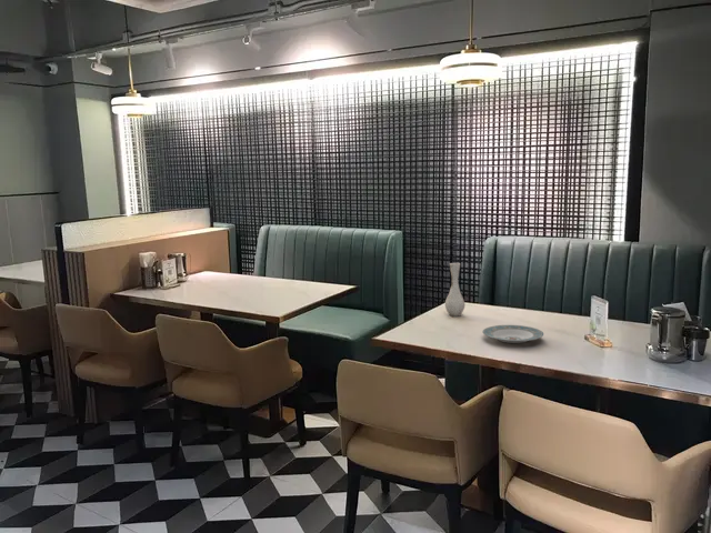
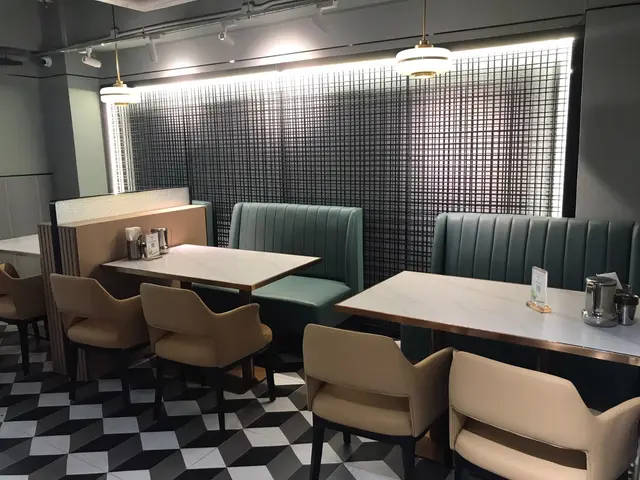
- vase [444,262,465,318]
- plate [481,324,544,344]
